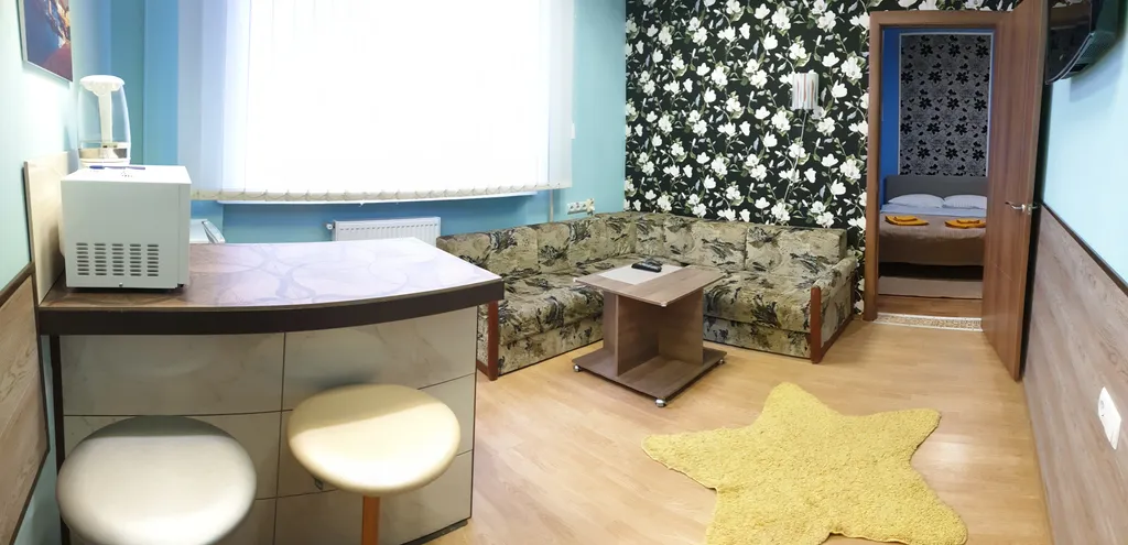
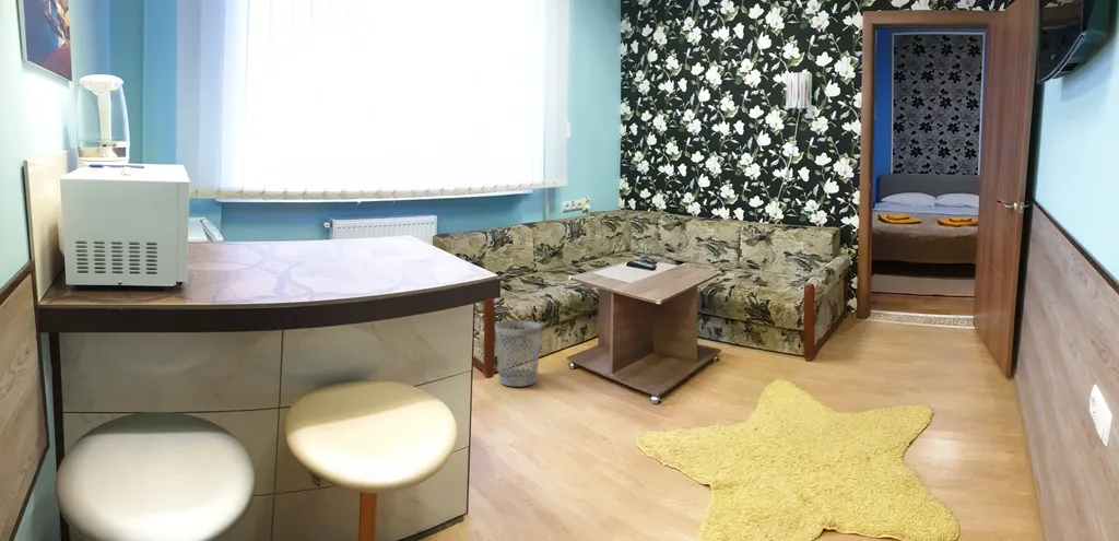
+ wastebasket [494,319,543,387]
